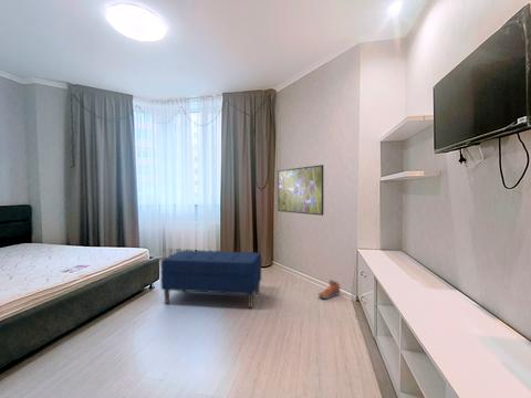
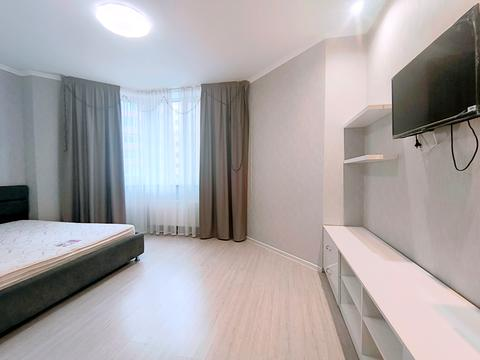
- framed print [277,164,324,217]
- bench [159,250,262,310]
- sneaker [317,279,342,300]
